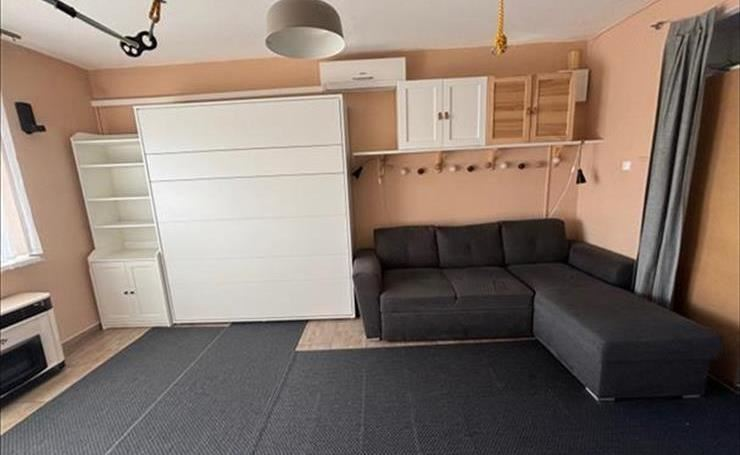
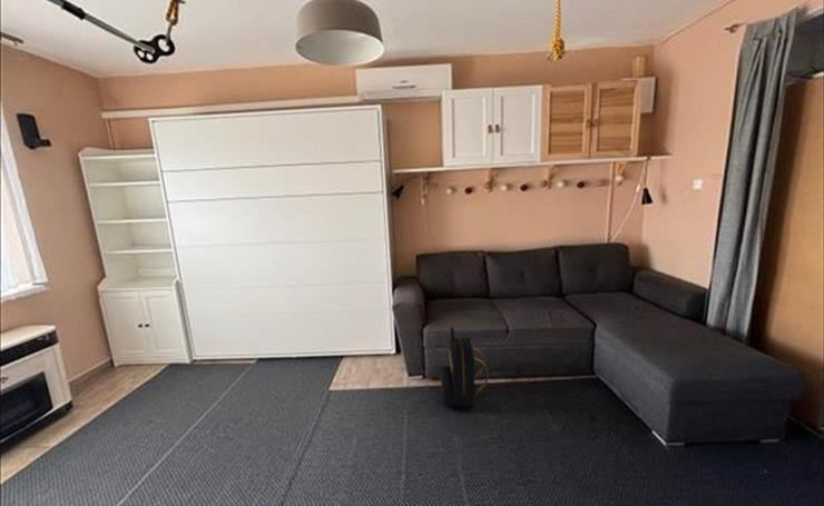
+ backpack [440,326,489,407]
